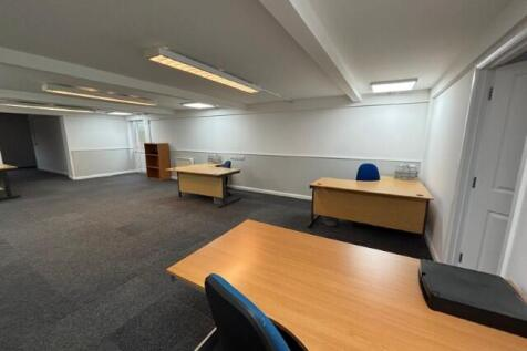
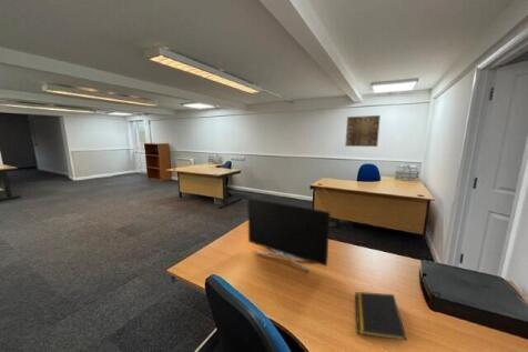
+ monitor [246,197,332,273]
+ wall art [344,114,382,148]
+ notepad [355,291,408,342]
